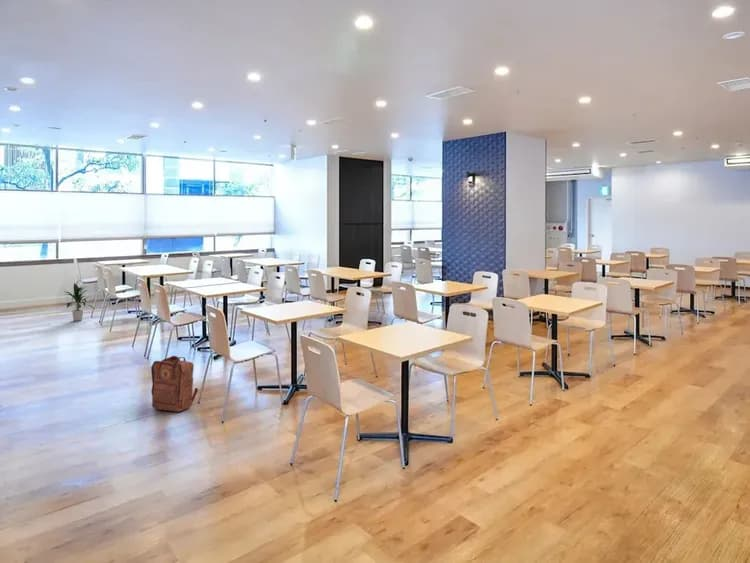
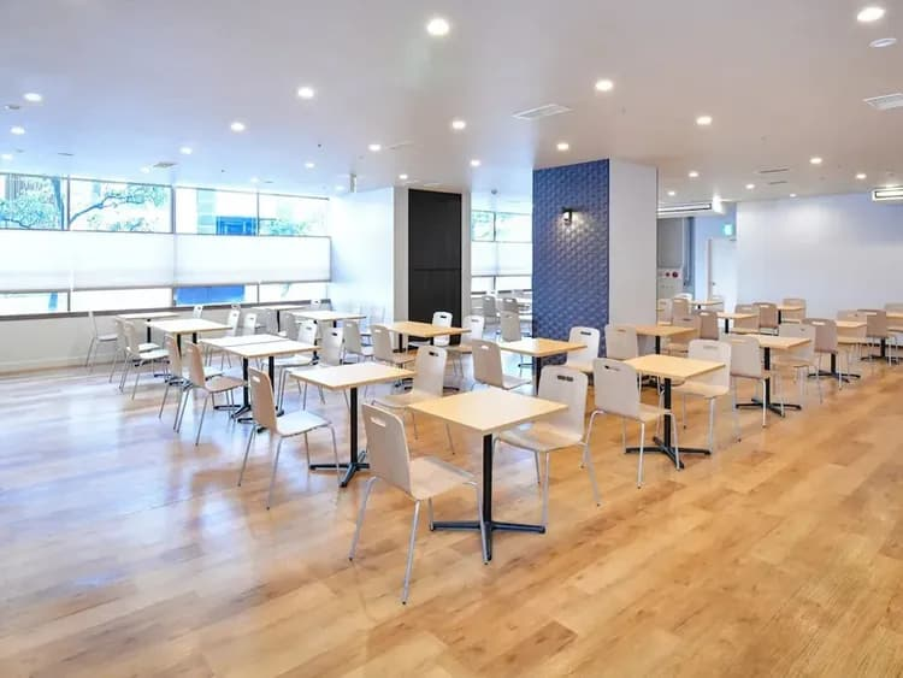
- backpack [150,355,199,413]
- indoor plant [64,282,96,322]
